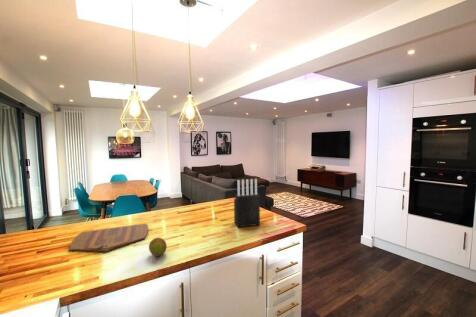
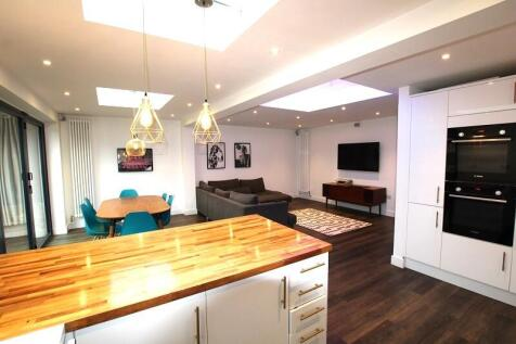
- knife block [233,178,261,228]
- cutting board [68,223,149,253]
- fruit [148,237,168,257]
